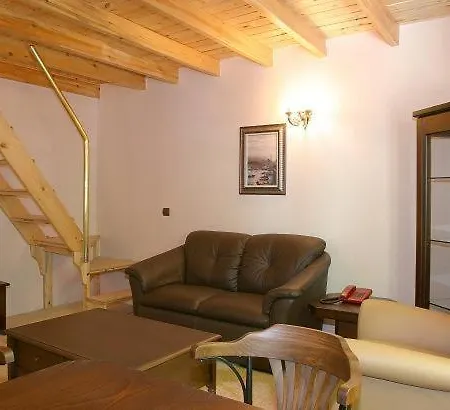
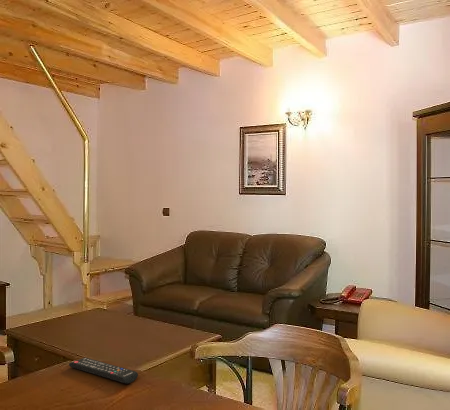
+ remote control [68,357,139,385]
